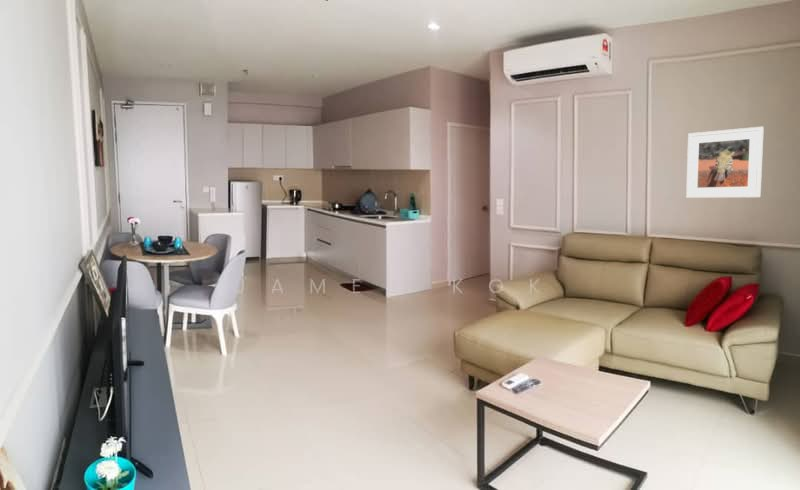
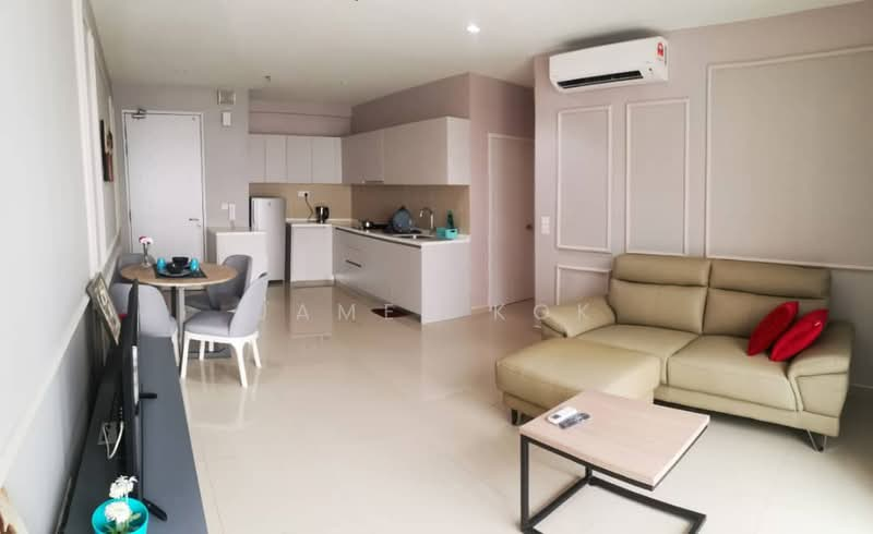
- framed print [685,126,765,199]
